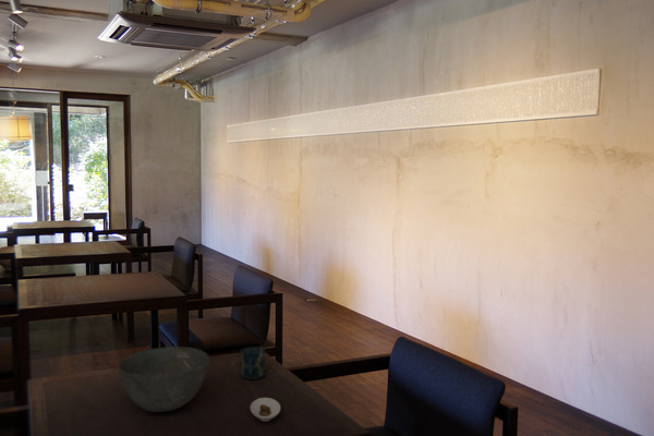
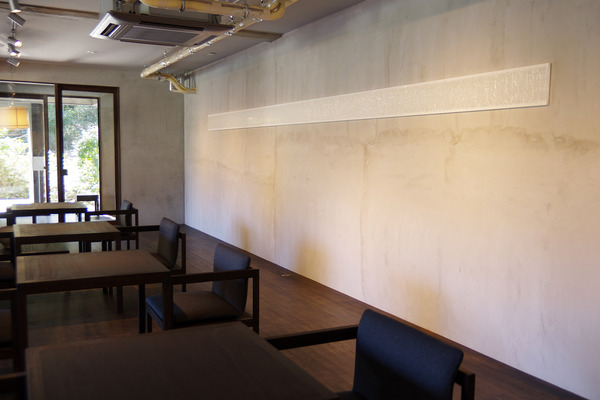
- bowl [117,346,210,413]
- saucer [250,397,281,422]
- cup [239,346,267,380]
